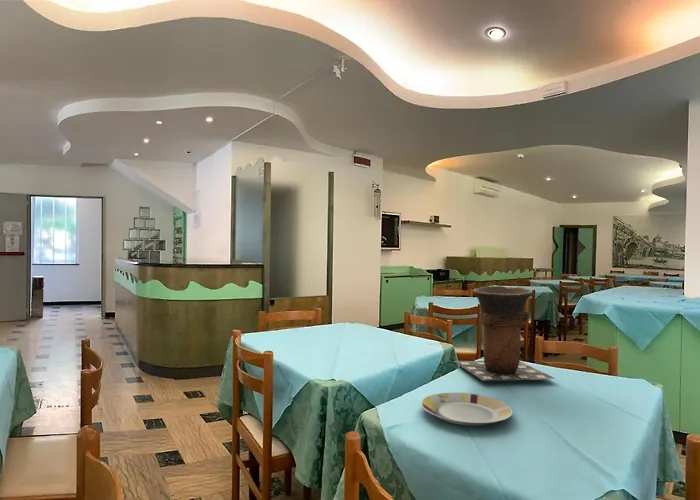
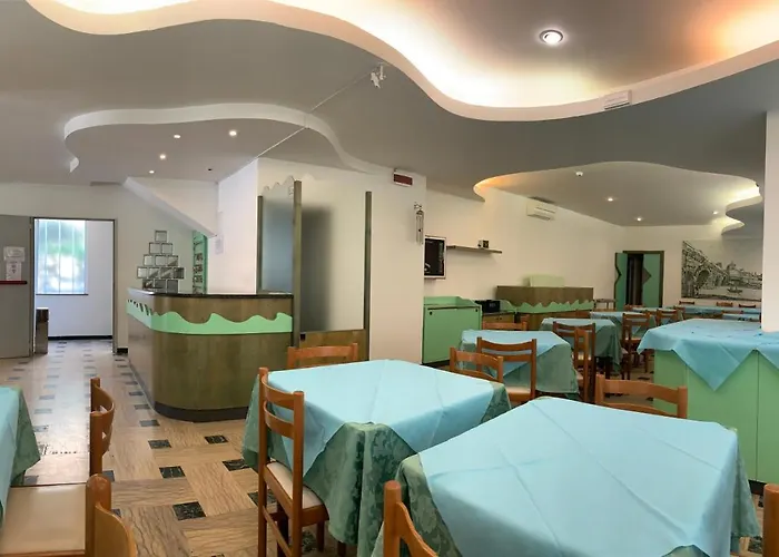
- plate [420,392,513,427]
- vase [454,285,557,381]
